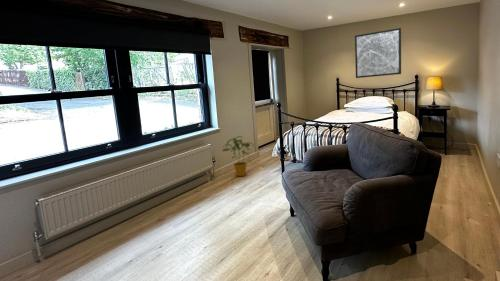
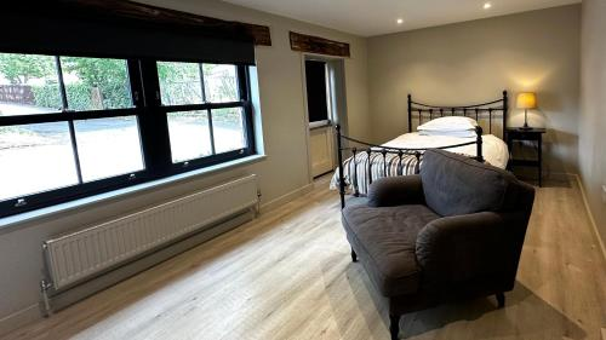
- wall art [354,27,402,79]
- house plant [221,135,255,177]
